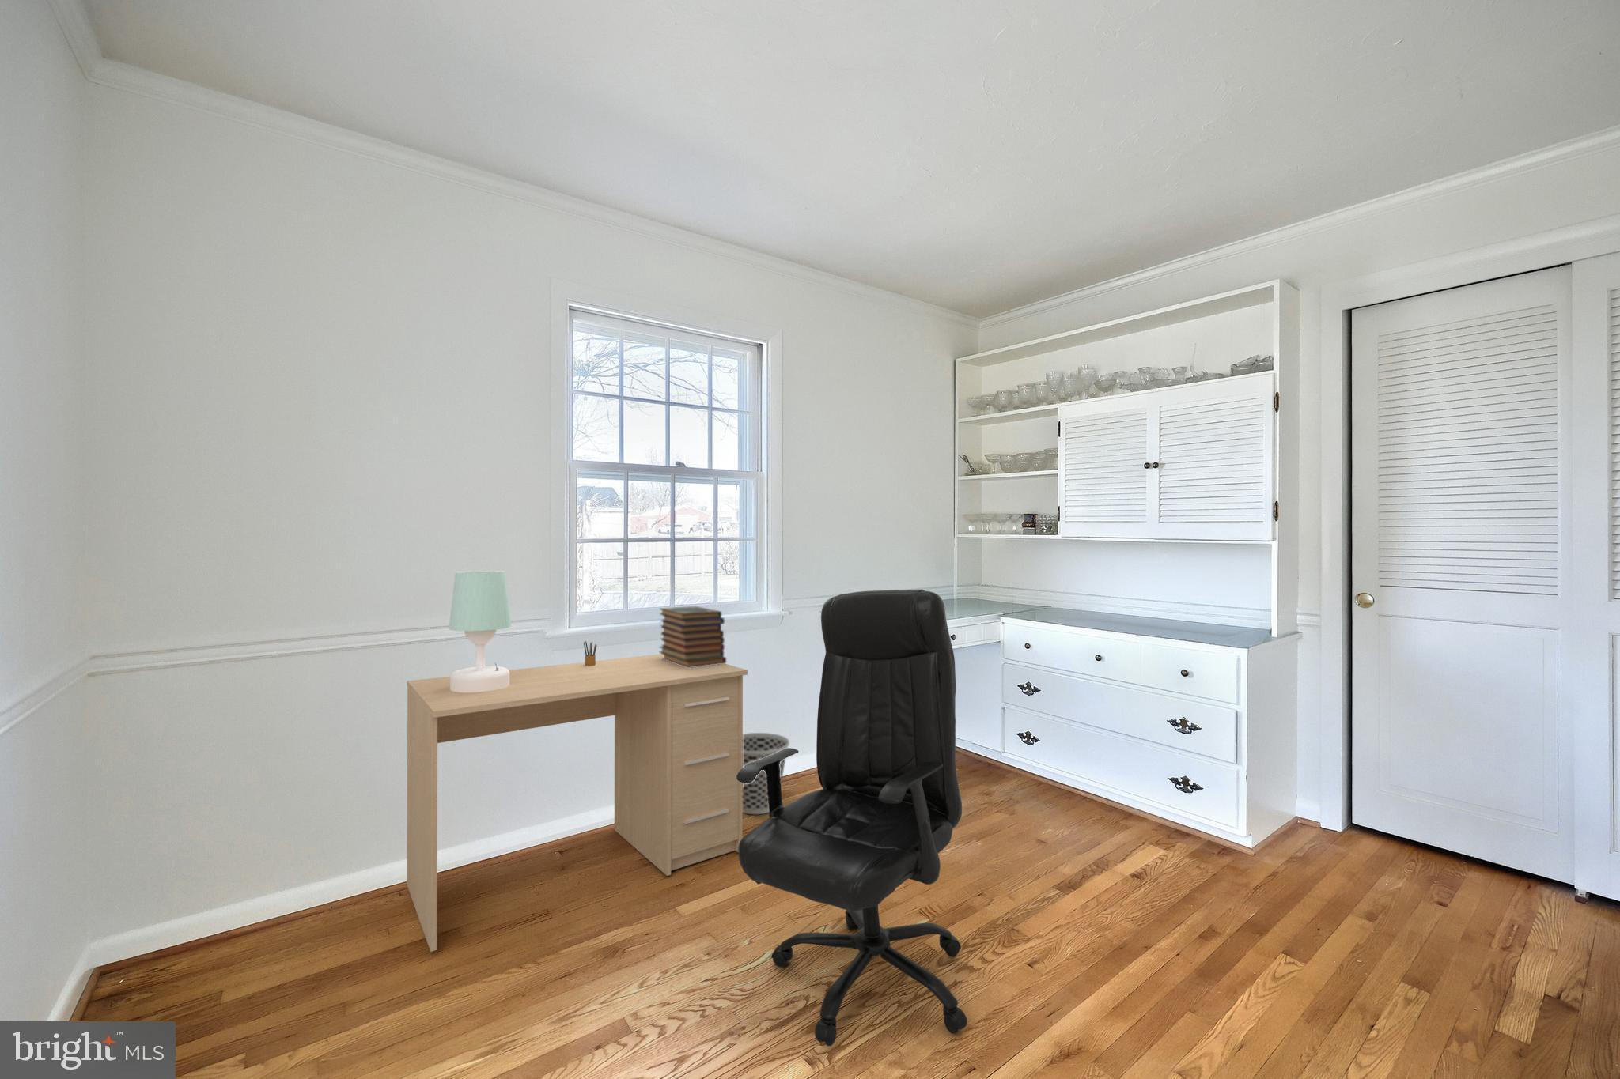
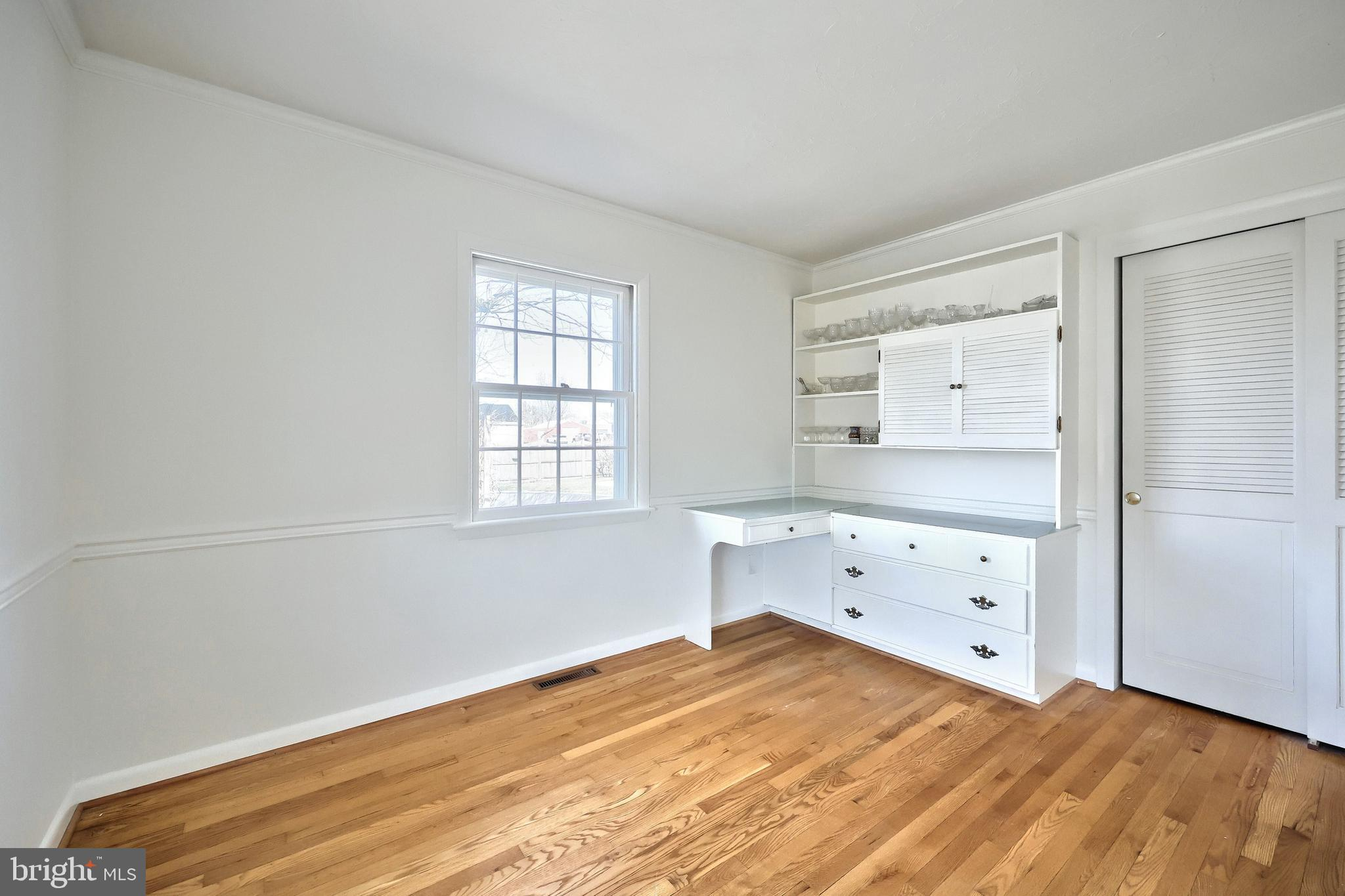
- book stack [659,606,727,668]
- table lamp [448,570,512,692]
- desk [406,654,748,953]
- wastebasket [743,732,790,815]
- pencil box [583,641,597,666]
- office chair [736,589,967,1048]
